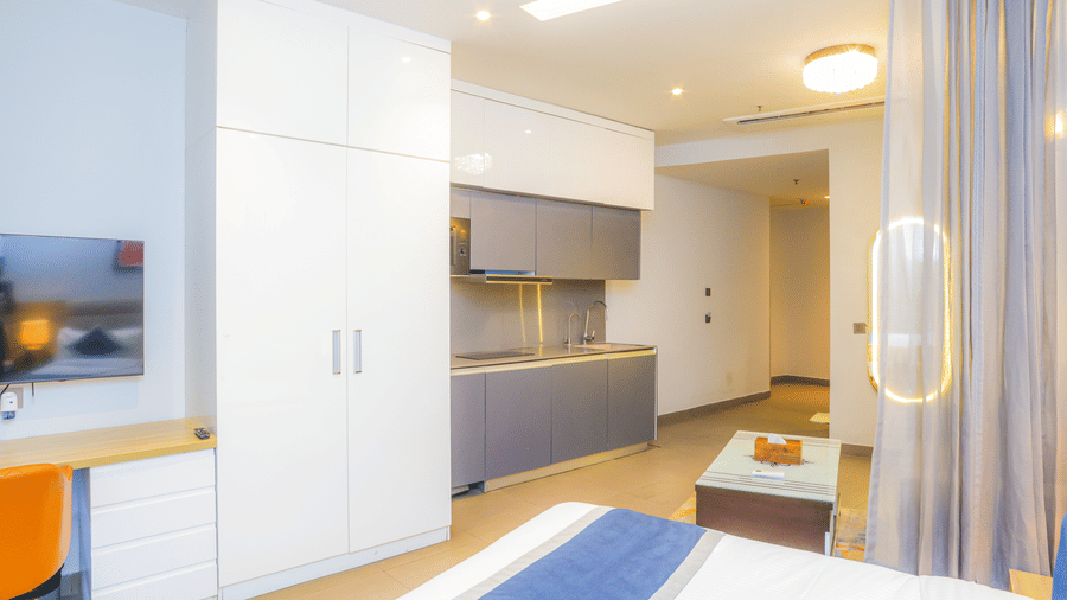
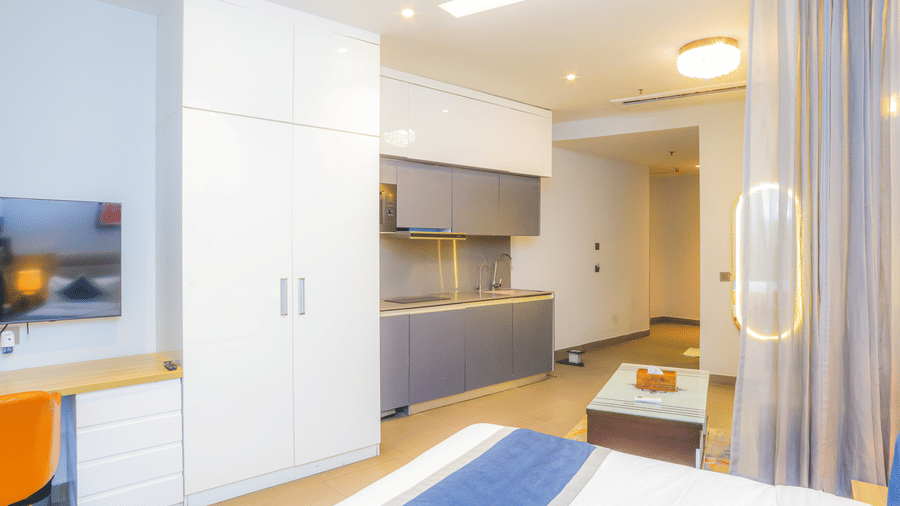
+ staircase [554,347,586,368]
